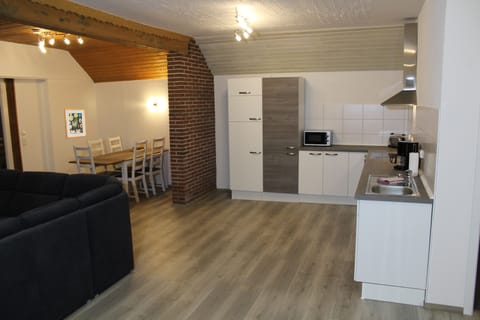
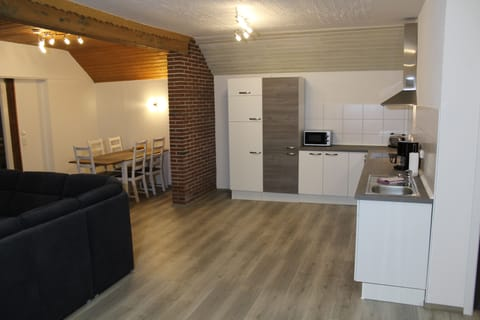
- wall art [63,108,88,140]
